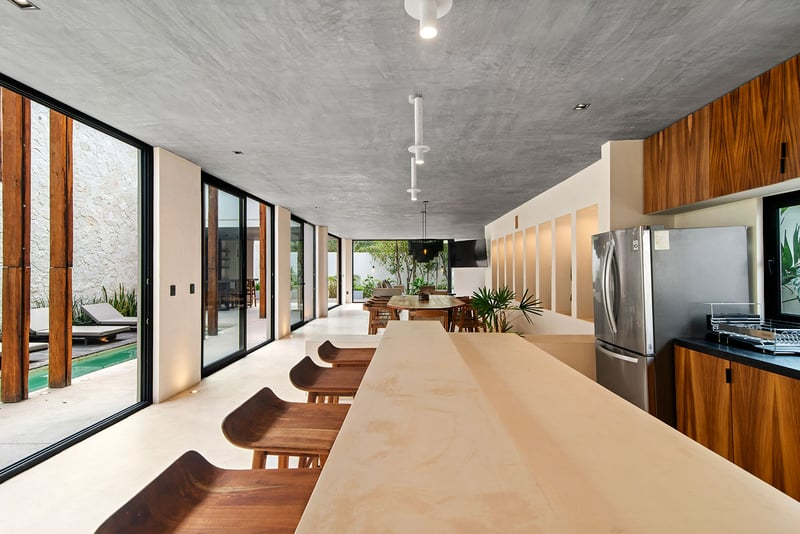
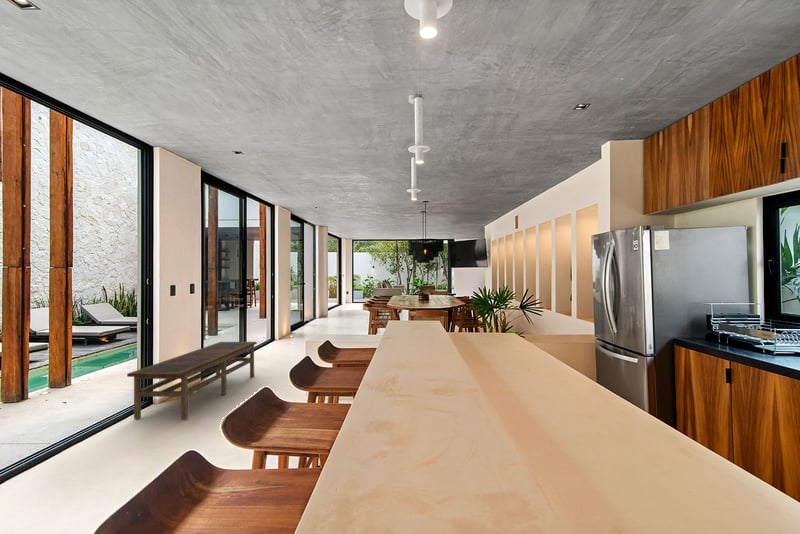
+ wooden bench [126,341,258,420]
